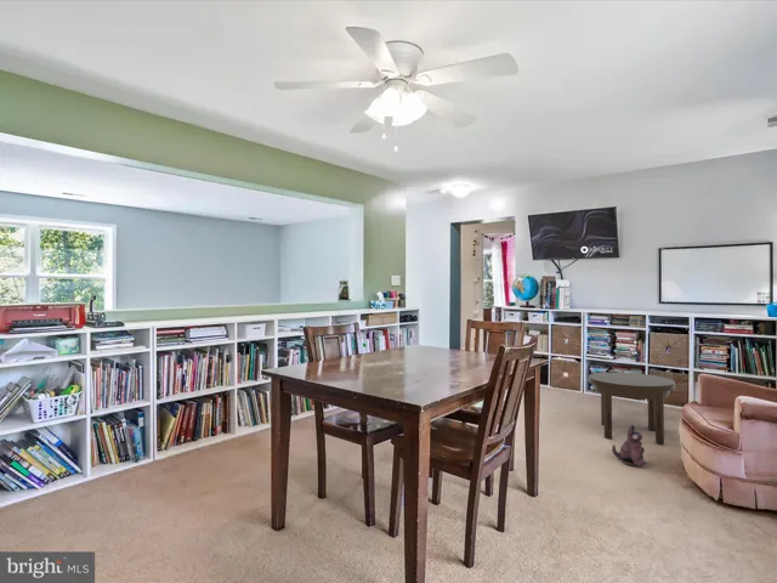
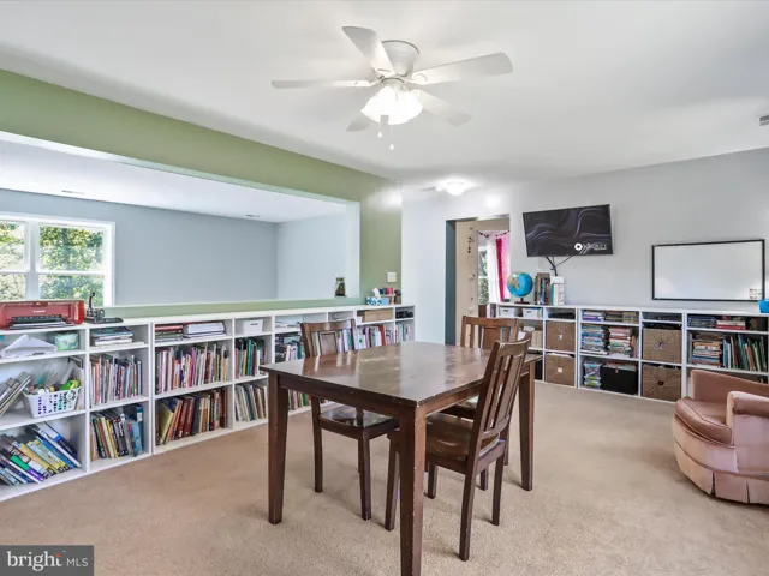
- side table [588,372,676,445]
- plush toy [611,424,647,468]
